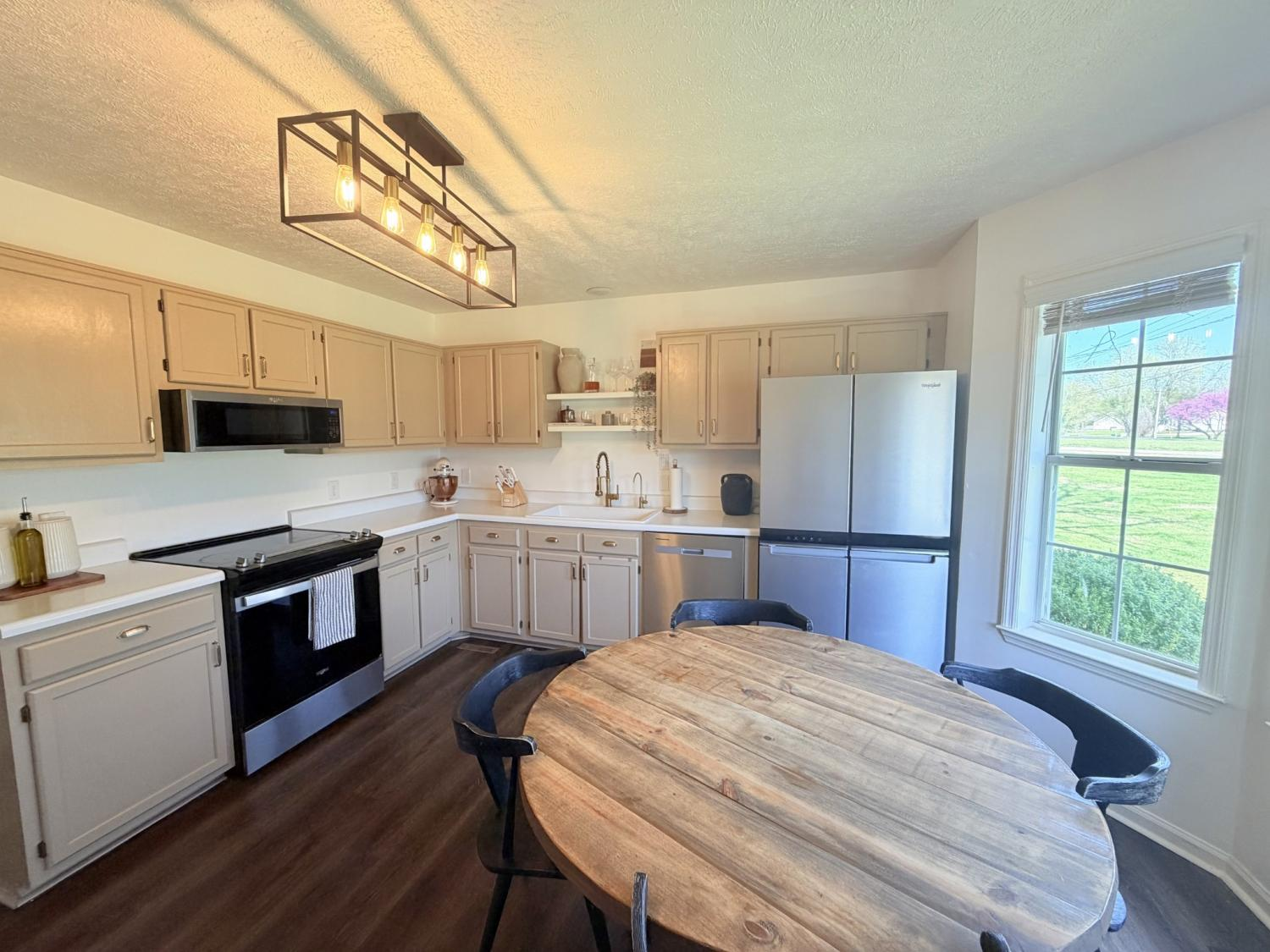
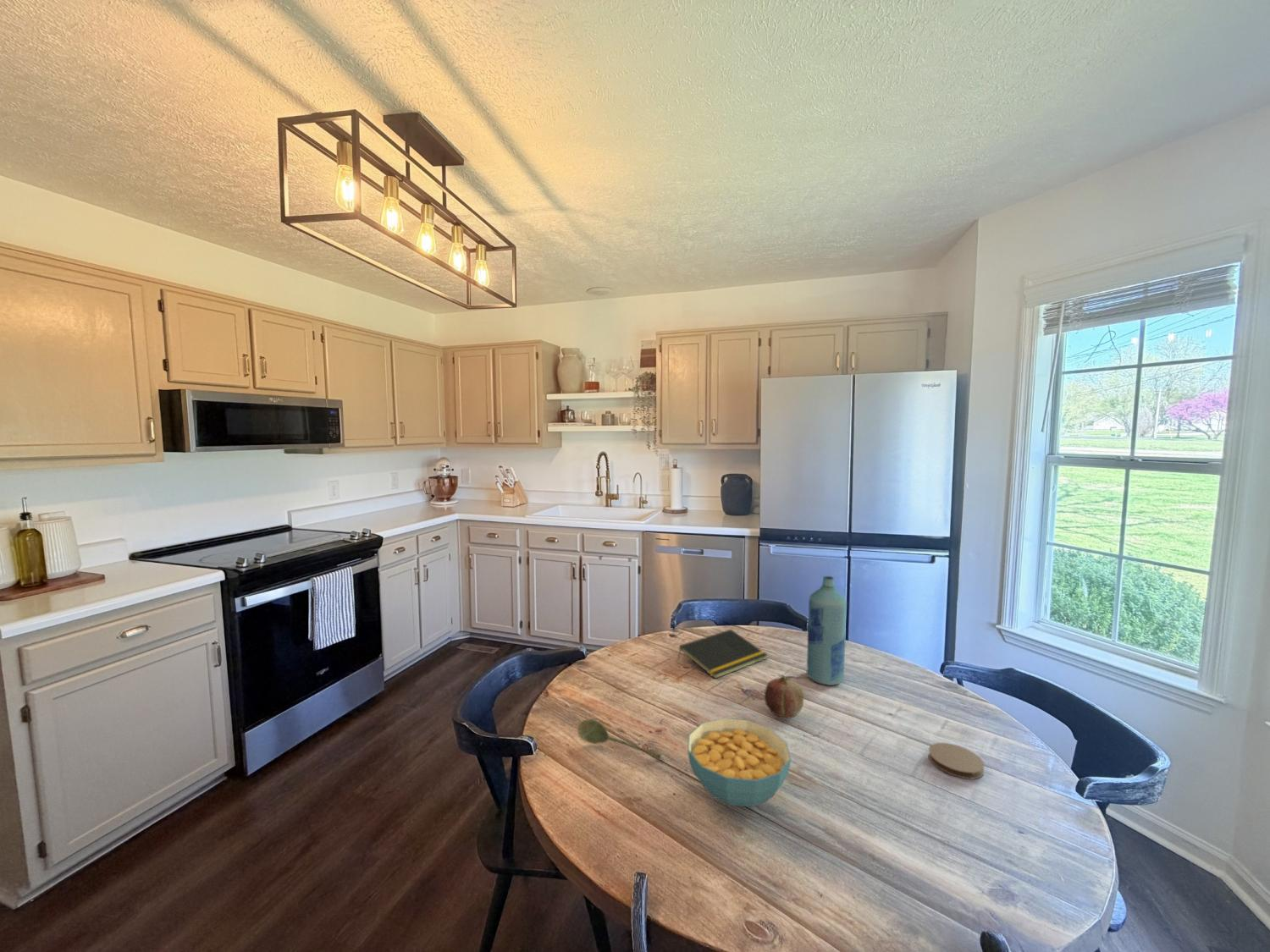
+ bottle [806,575,848,686]
+ soupspoon [577,718,663,761]
+ coaster [928,742,986,779]
+ fruit [764,674,804,719]
+ cereal bowl [687,718,792,808]
+ notepad [676,629,769,680]
